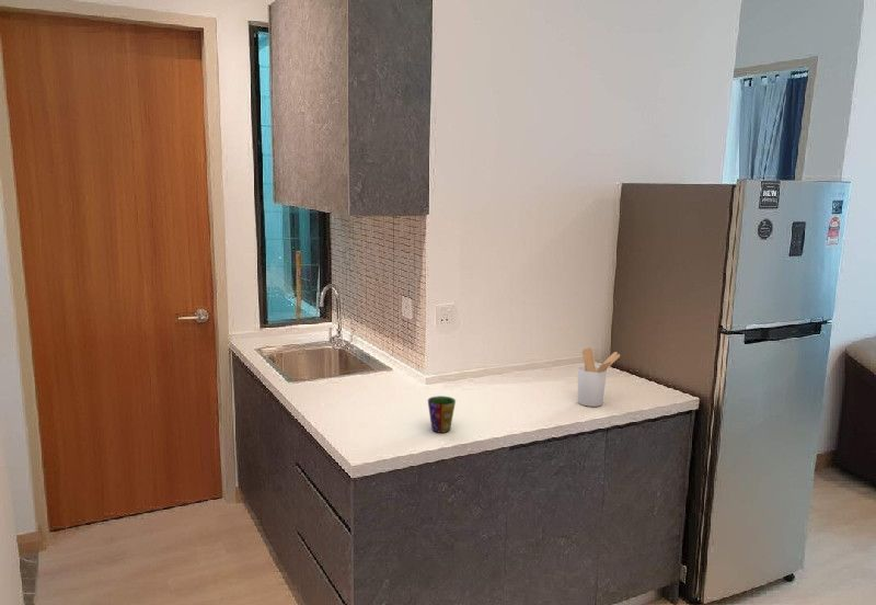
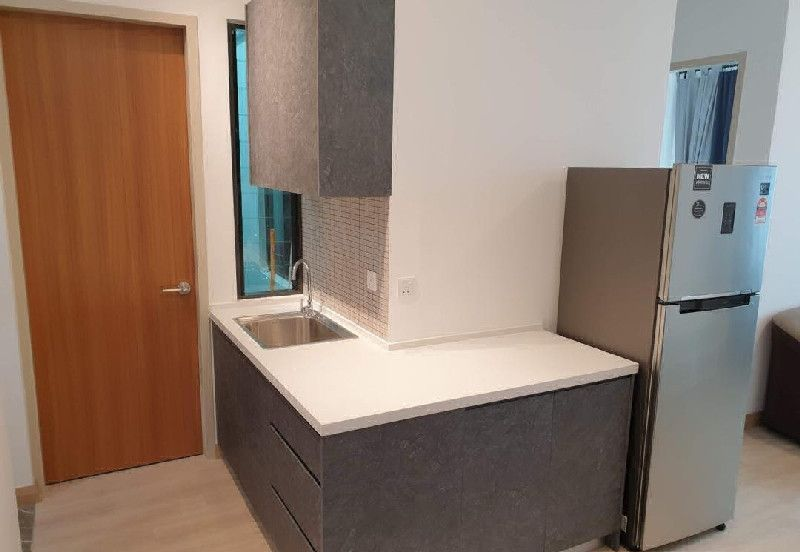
- utensil holder [577,347,621,408]
- cup [427,395,457,434]
